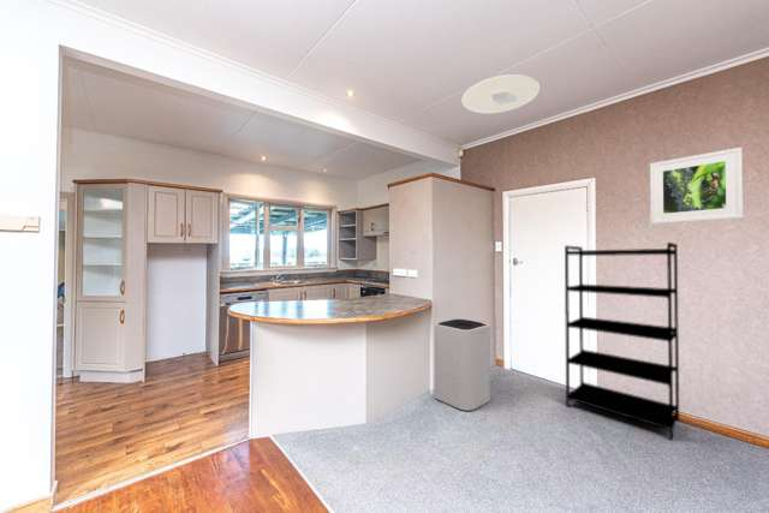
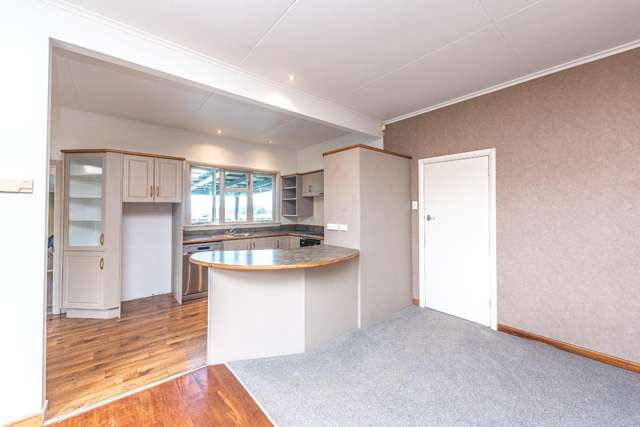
- shelving unit [564,241,680,441]
- trash can [433,317,491,412]
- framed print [649,147,744,226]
- ceiling light [460,73,541,114]
